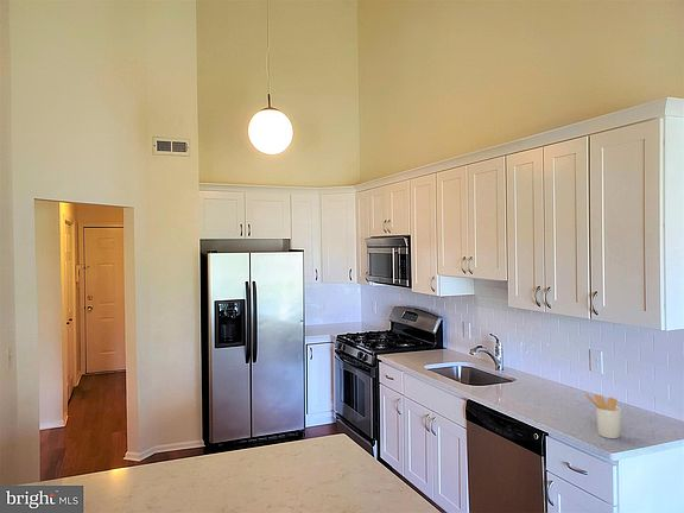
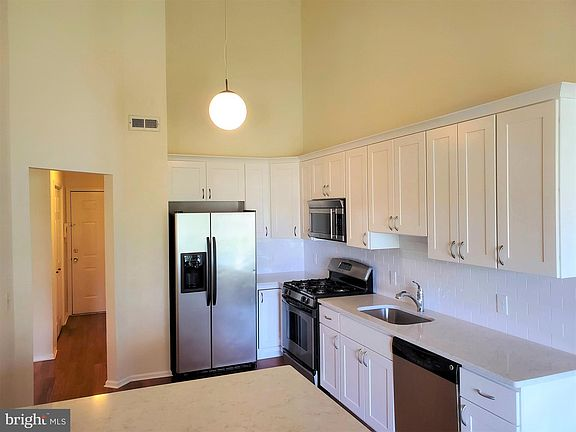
- utensil holder [584,392,622,439]
